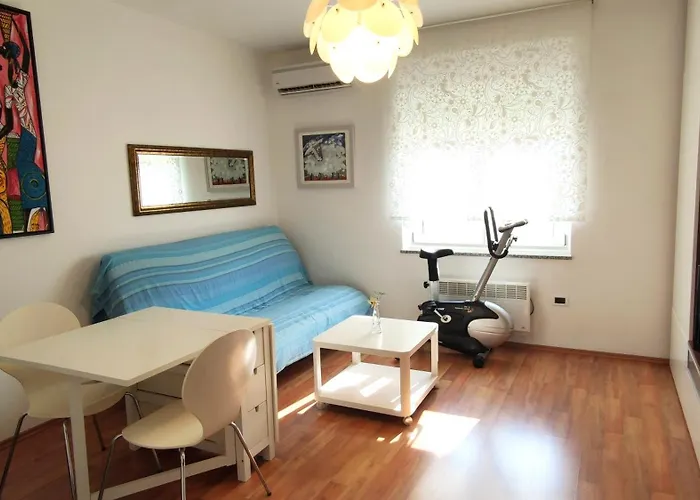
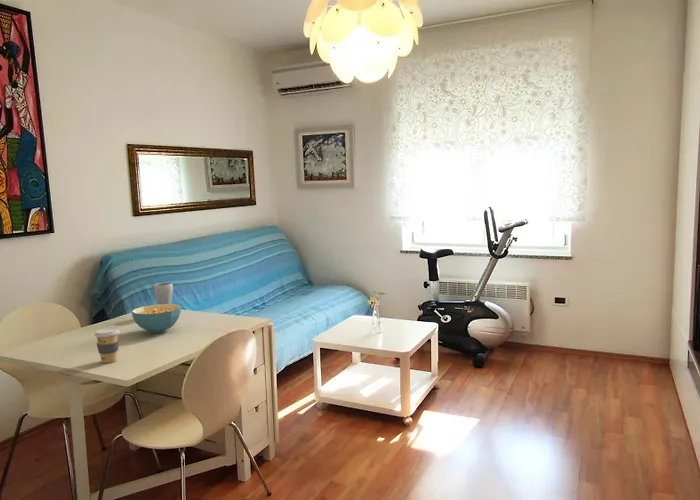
+ coffee cup [93,327,121,364]
+ drinking glass [153,282,174,305]
+ cereal bowl [131,303,182,334]
